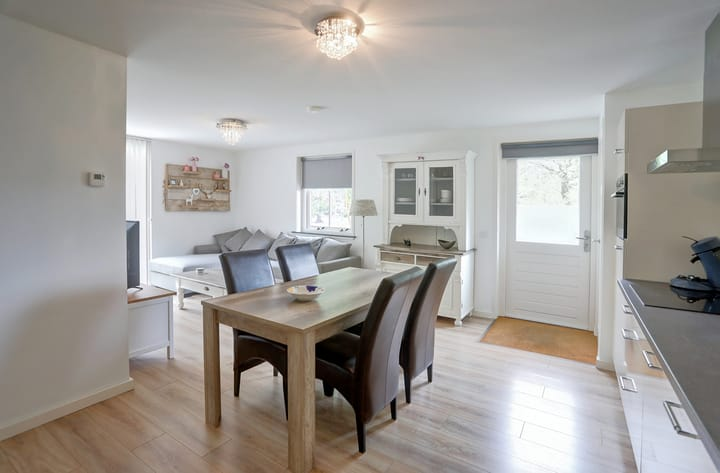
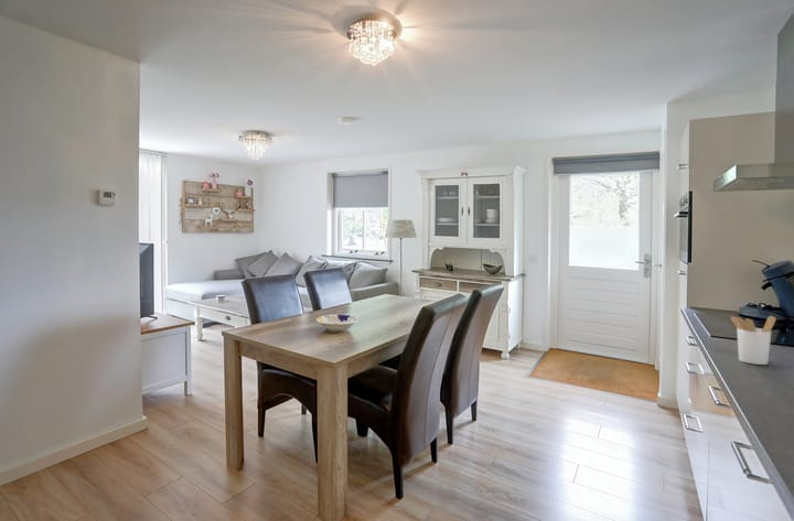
+ utensil holder [729,315,777,366]
